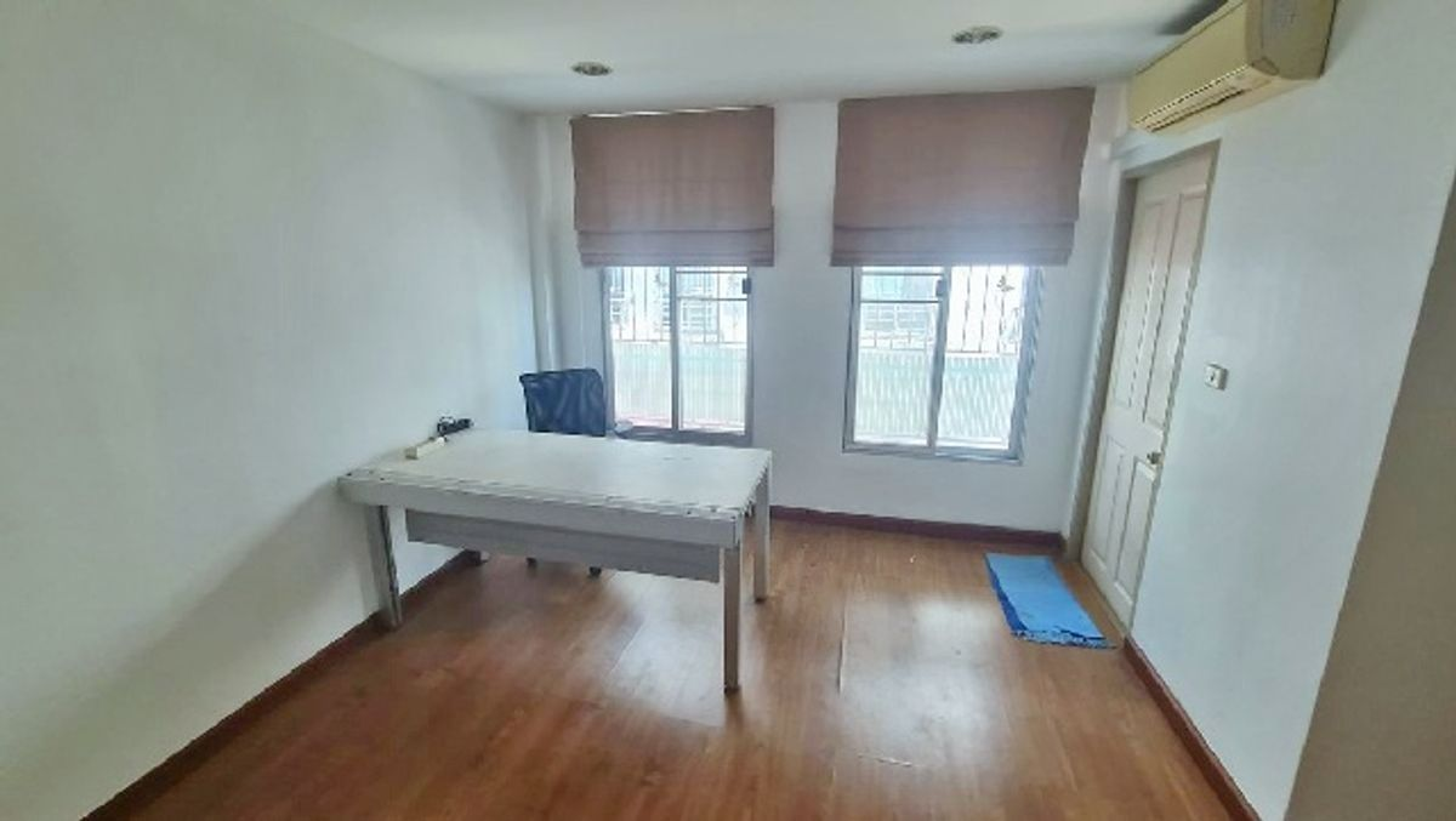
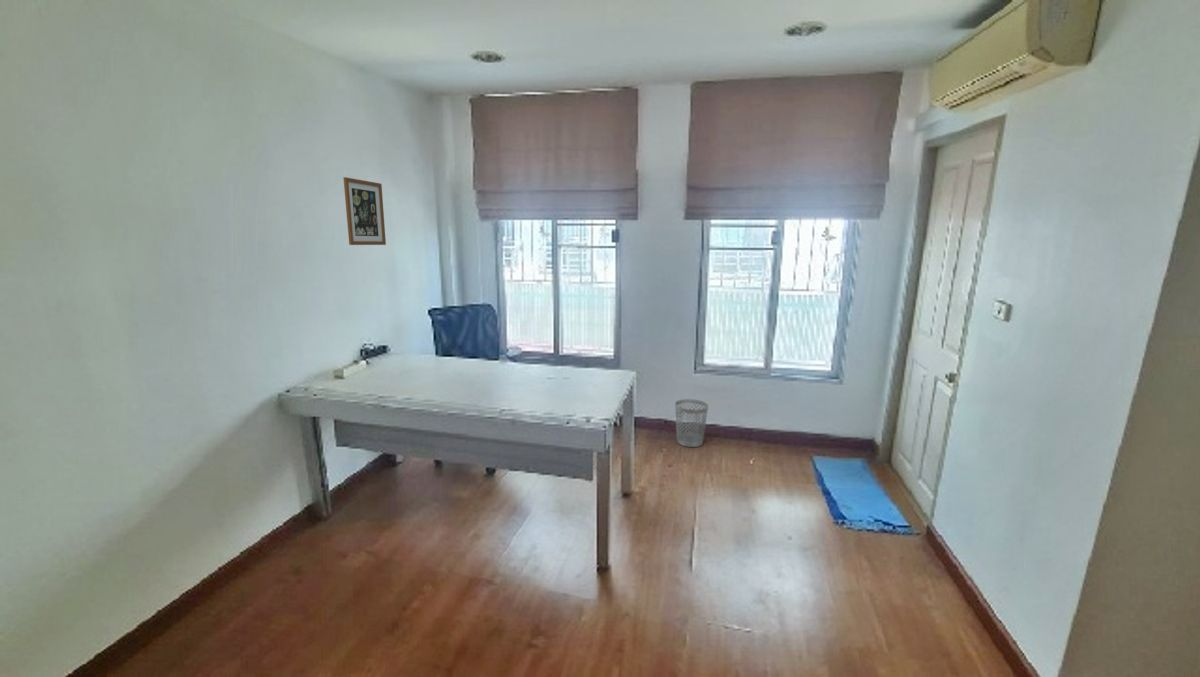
+ wall art [342,176,387,246]
+ wastebasket [674,398,709,448]
